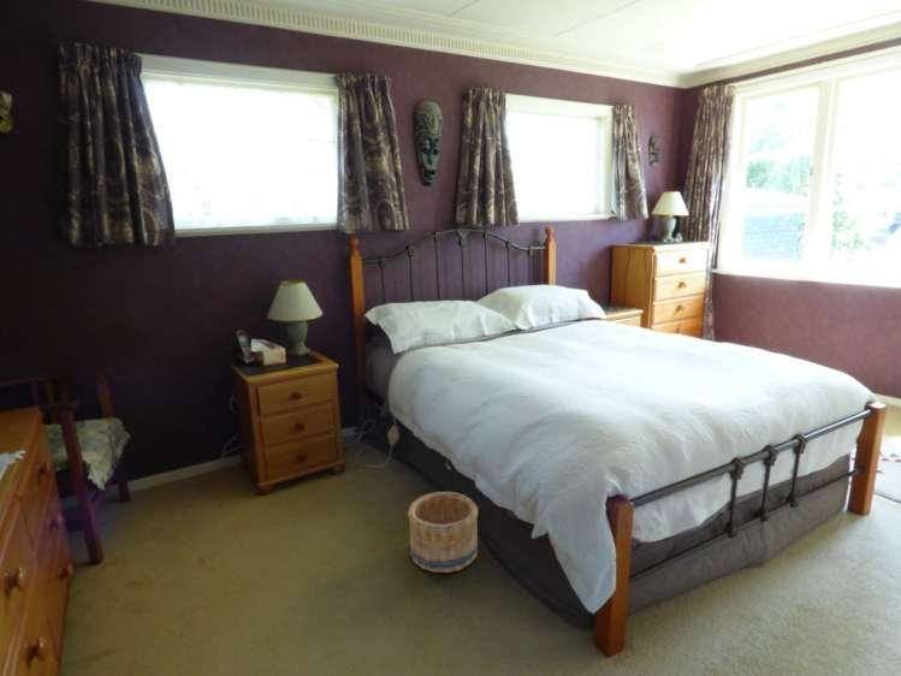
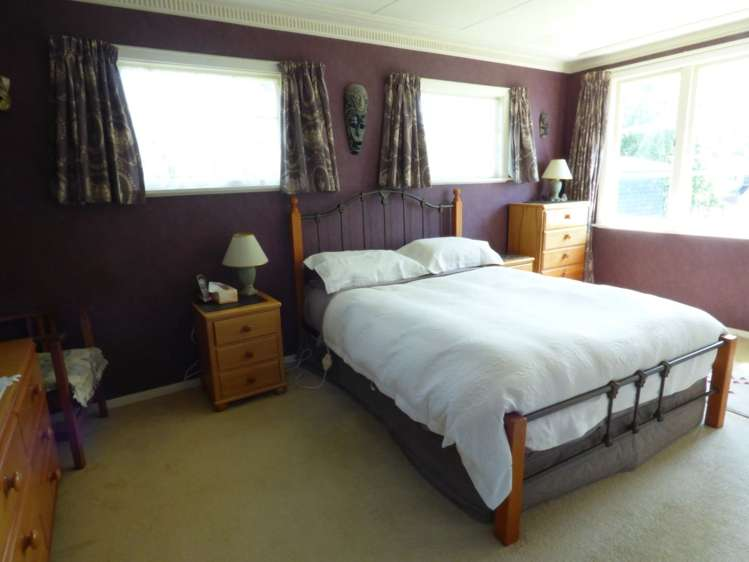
- basket [407,491,479,574]
